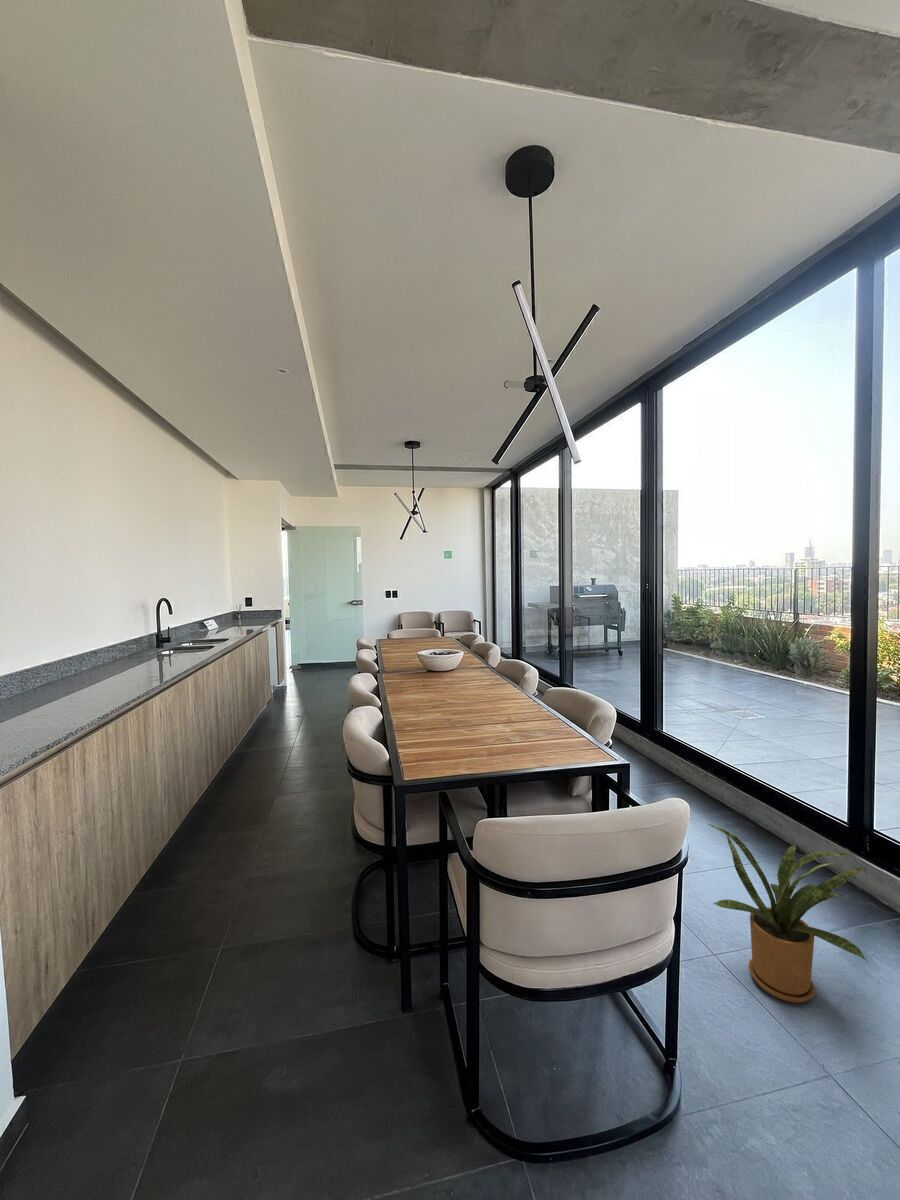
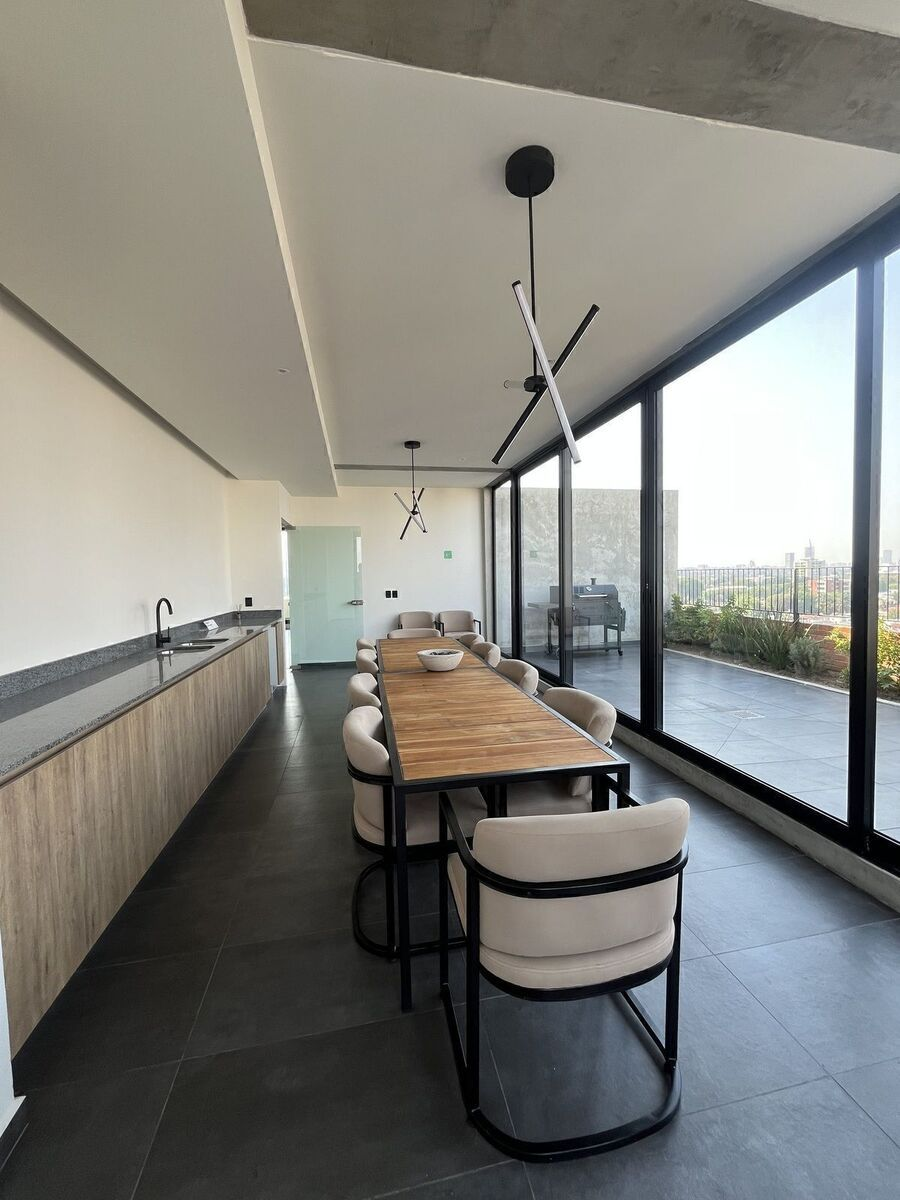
- house plant [705,822,868,1004]
